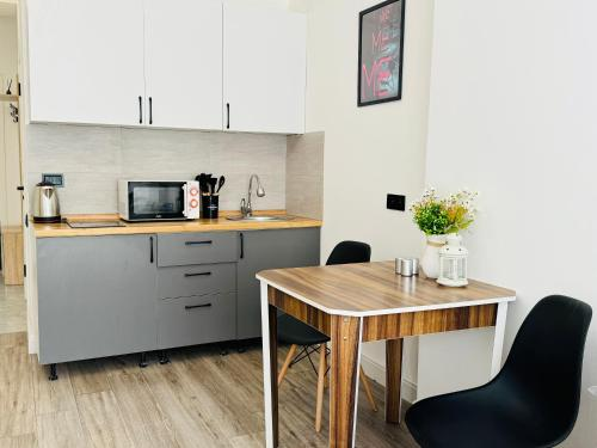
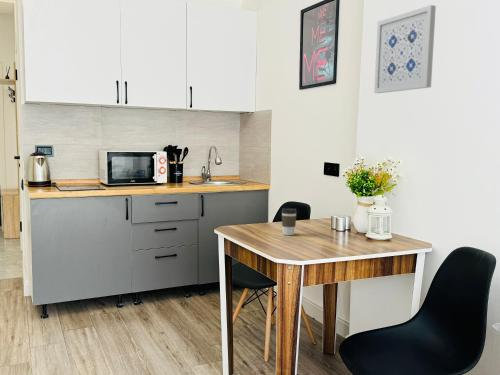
+ wall art [373,4,437,94]
+ coffee cup [280,207,298,236]
